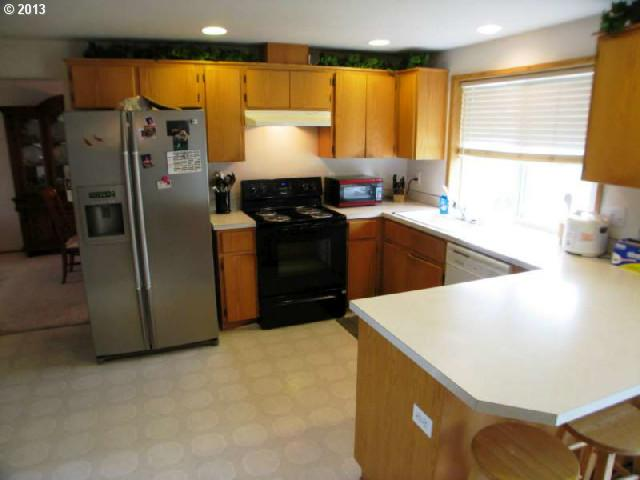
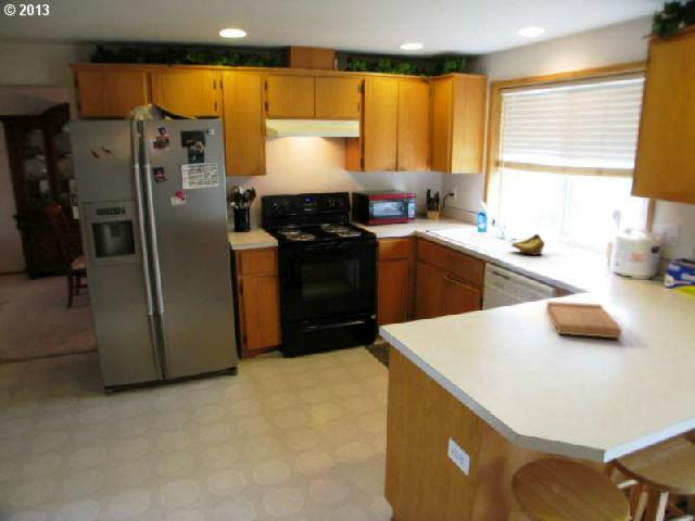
+ cutting board [546,301,623,340]
+ fruit [510,233,546,256]
